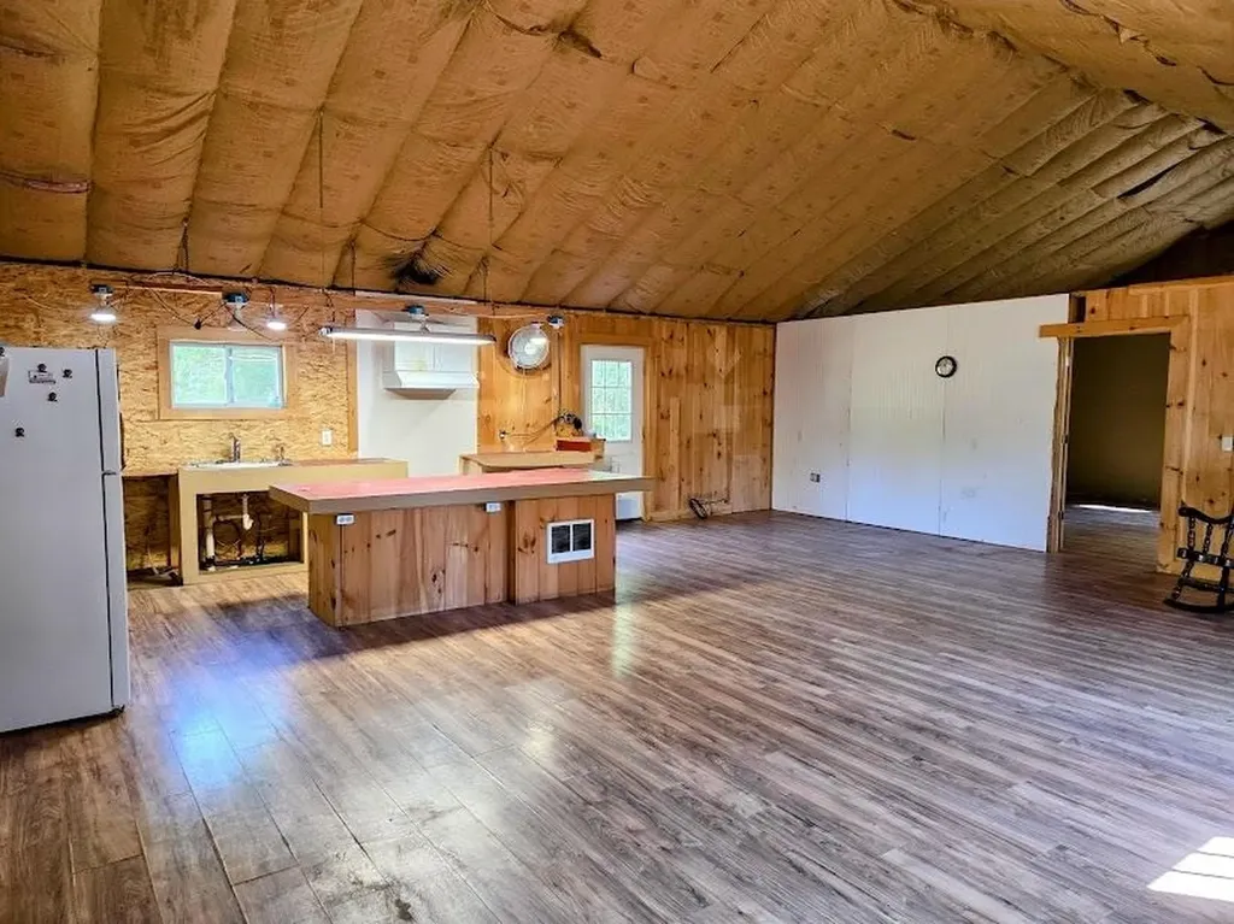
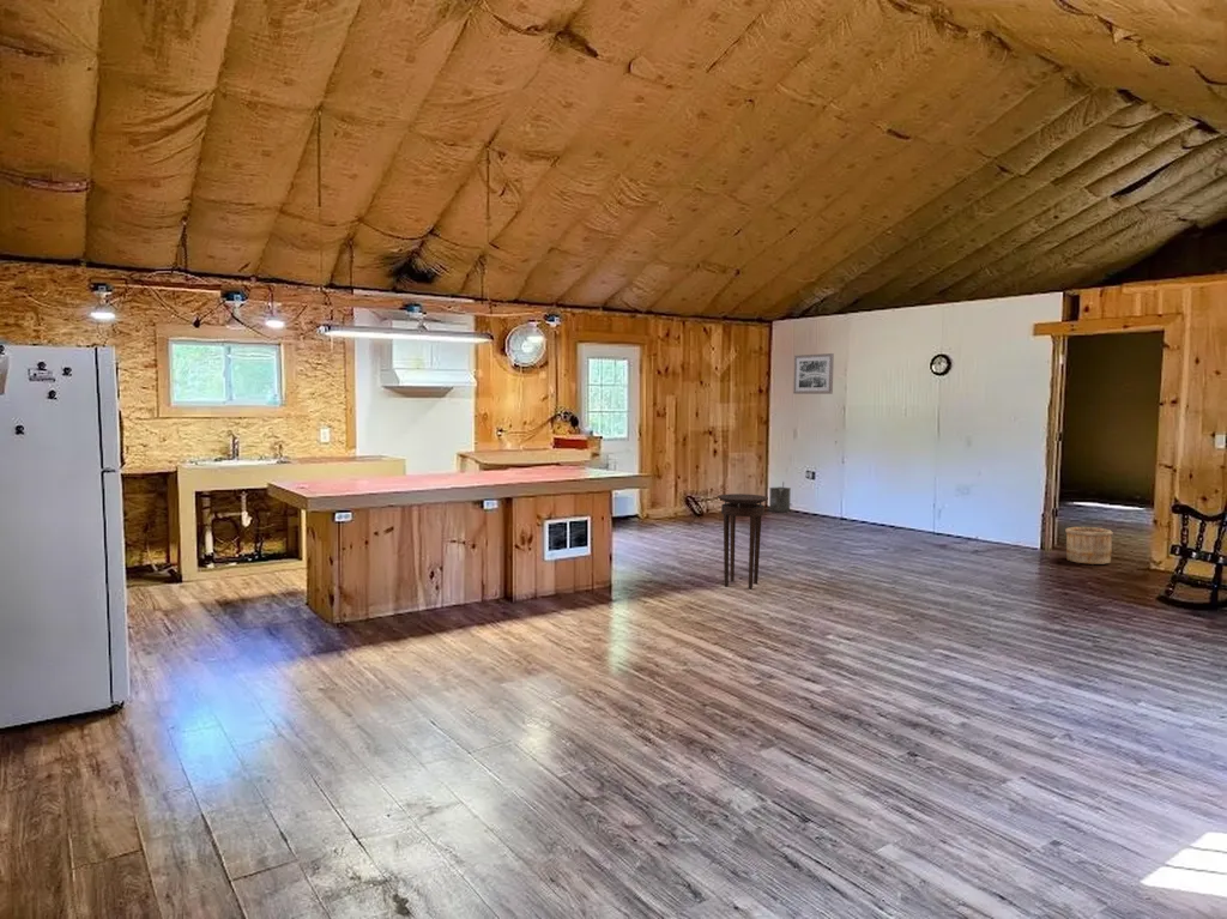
+ bucket [767,480,792,513]
+ stool [718,492,769,590]
+ wall art [792,352,835,395]
+ wooden bucket [1064,526,1114,566]
